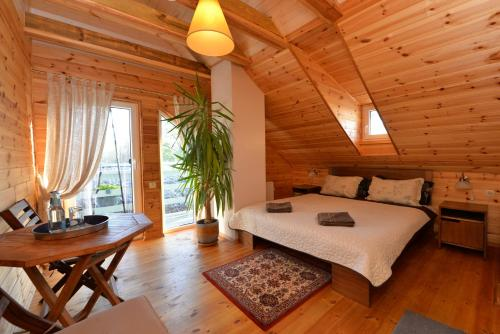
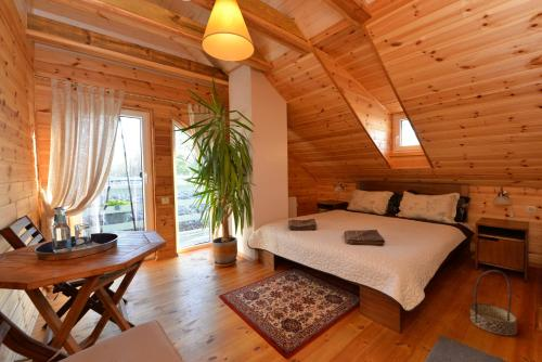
+ basket [469,269,518,337]
